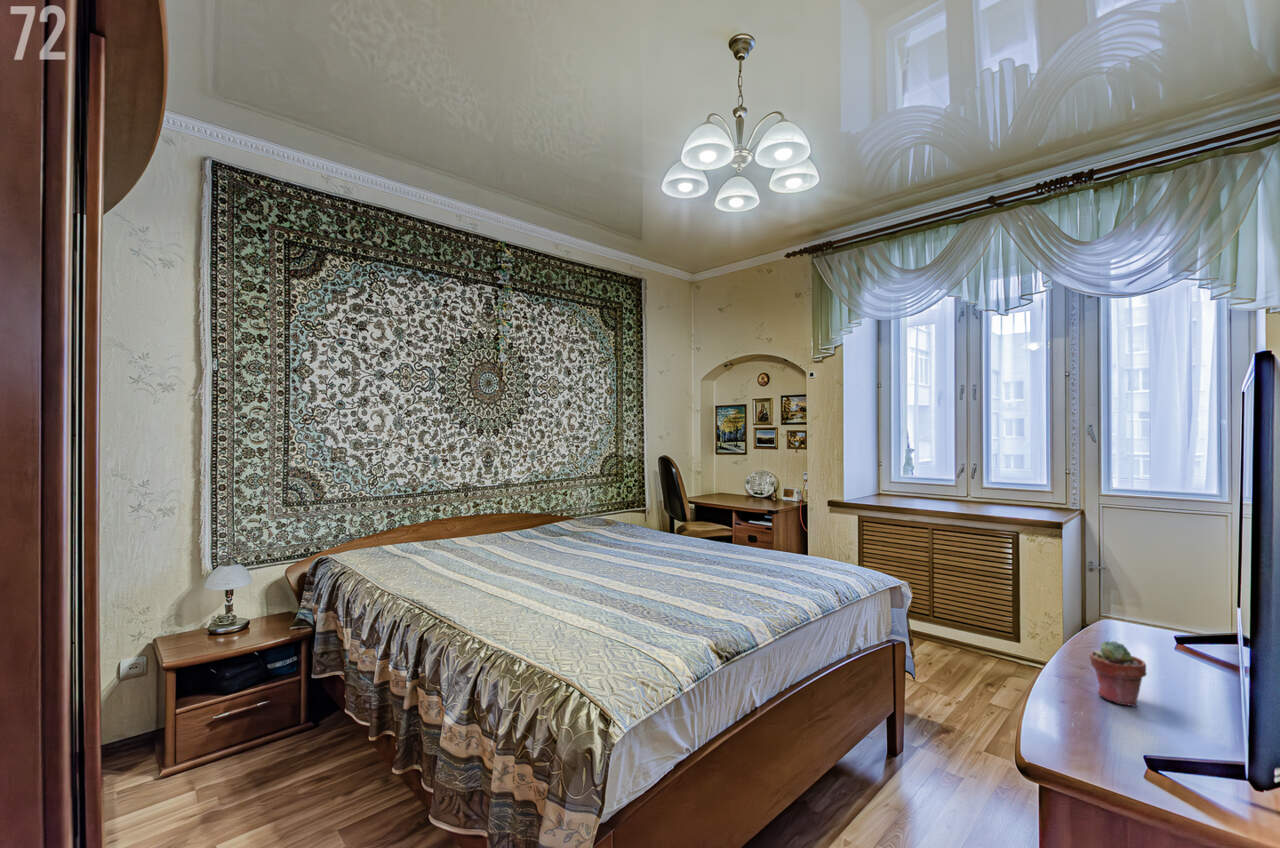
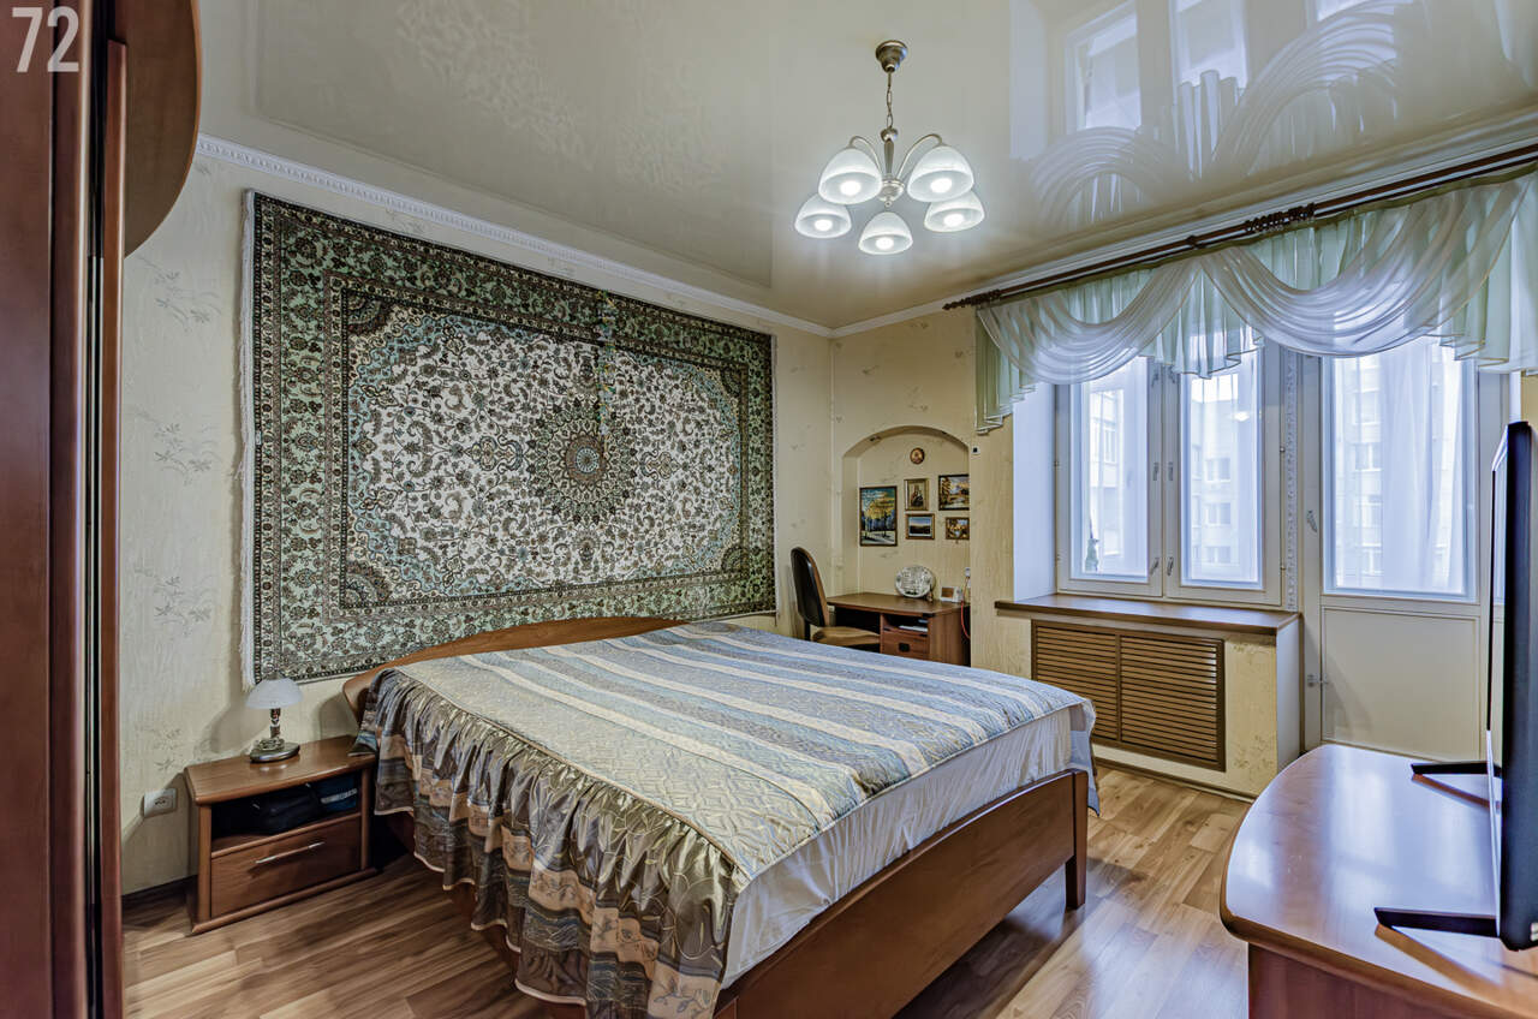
- potted succulent [1089,640,1148,708]
